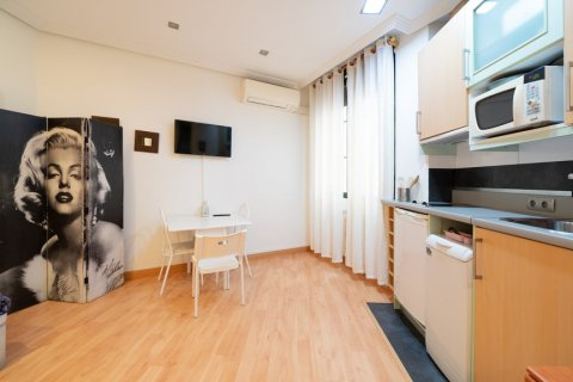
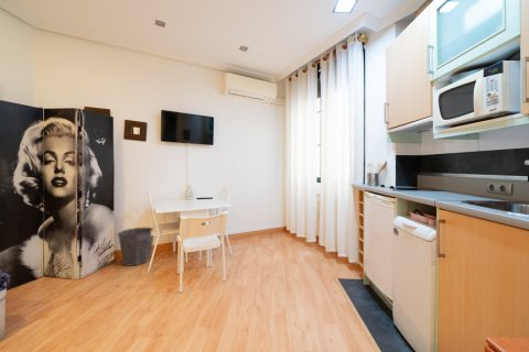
+ waste bin [117,227,154,267]
